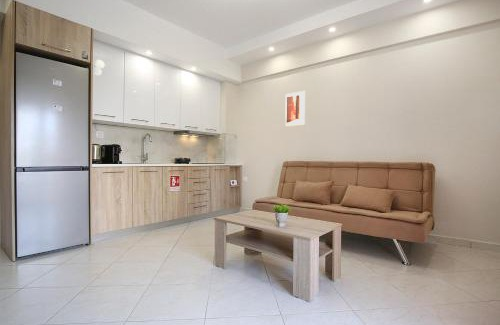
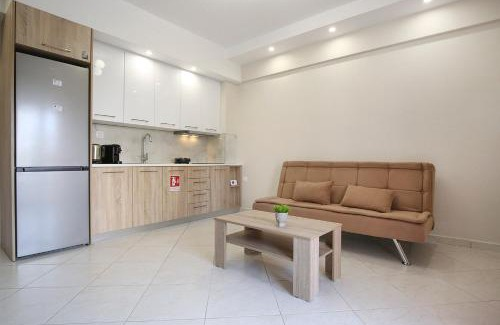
- wall art [284,90,306,128]
